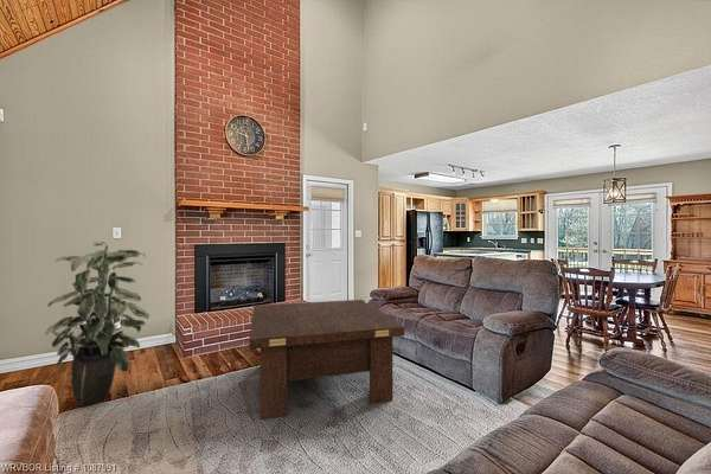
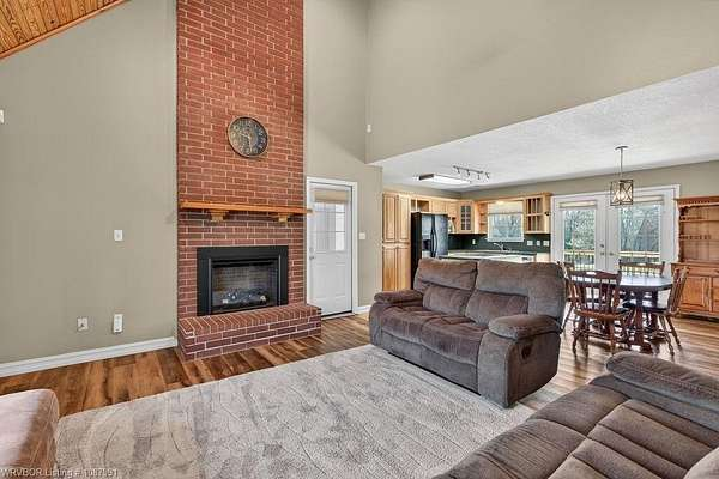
- indoor plant [44,241,150,408]
- coffee table [249,299,405,421]
